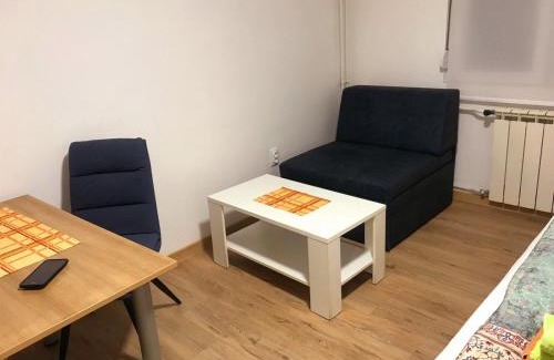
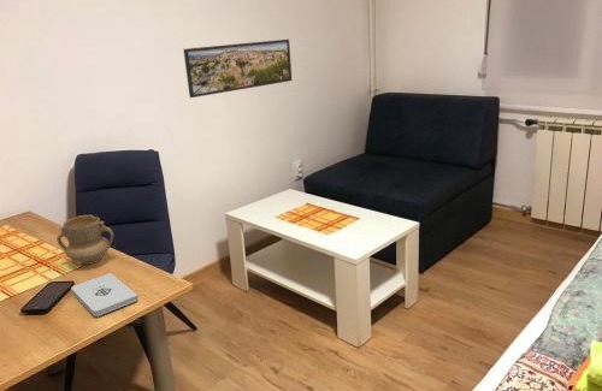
+ mug [55,214,114,266]
+ notepad [70,272,140,318]
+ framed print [182,38,293,99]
